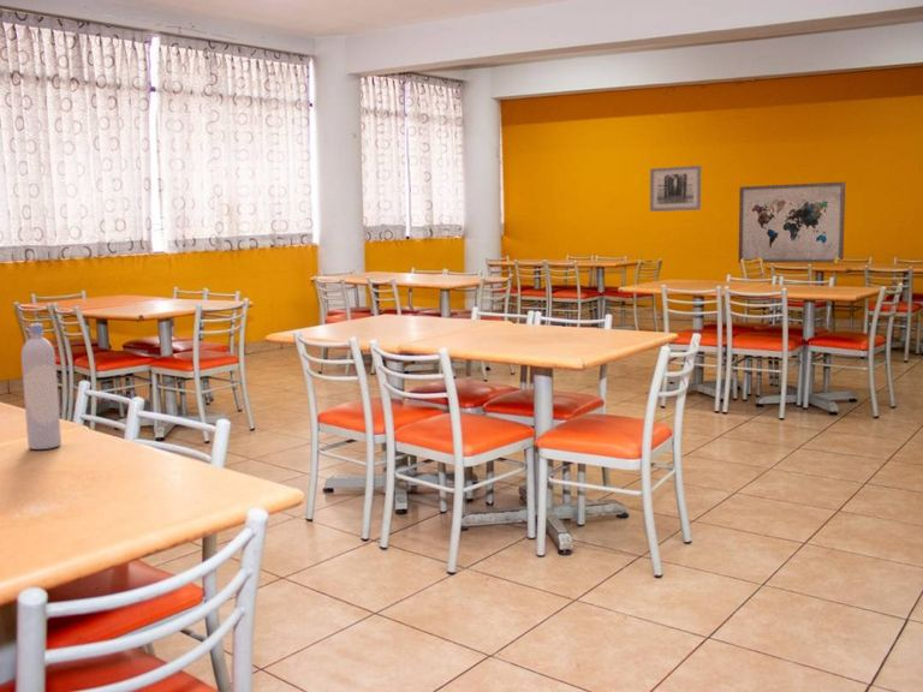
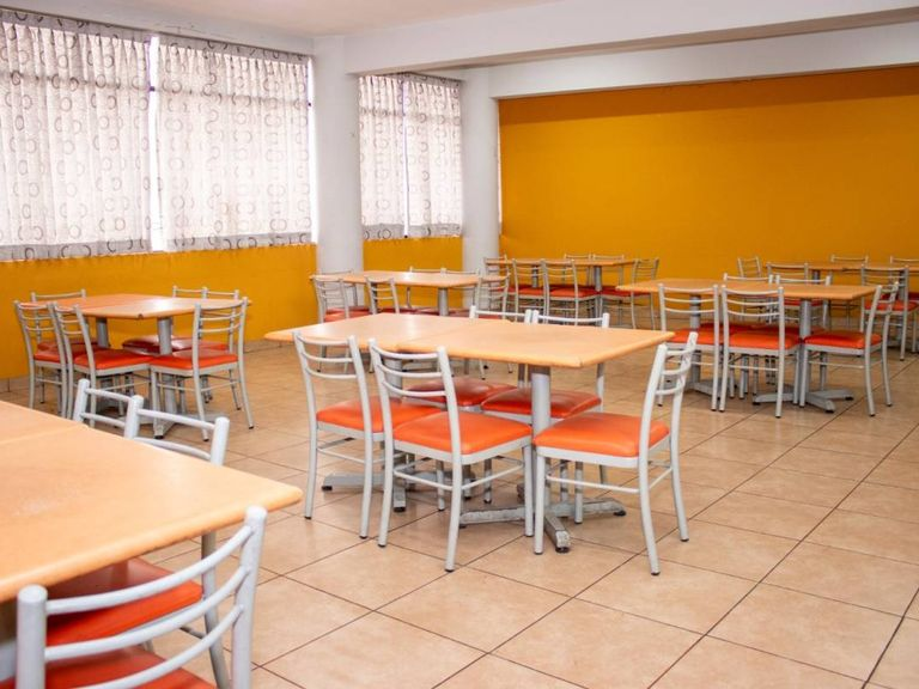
- bottle [20,323,62,451]
- wall art [649,165,702,213]
- wall art [738,180,846,264]
